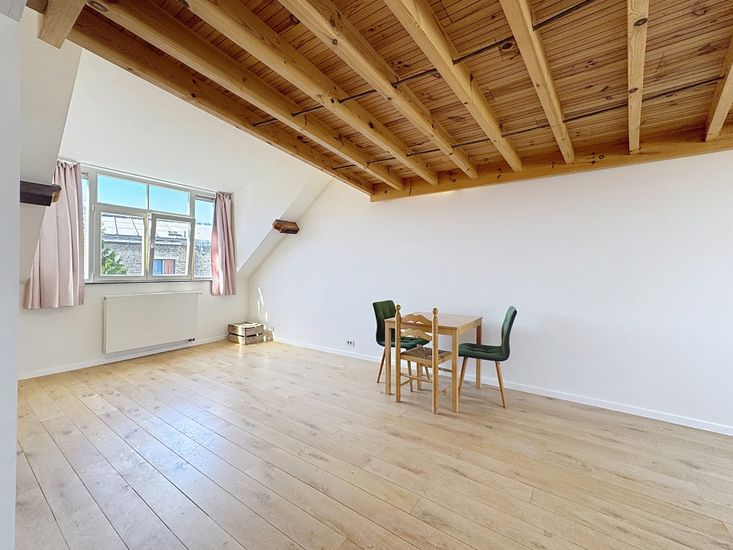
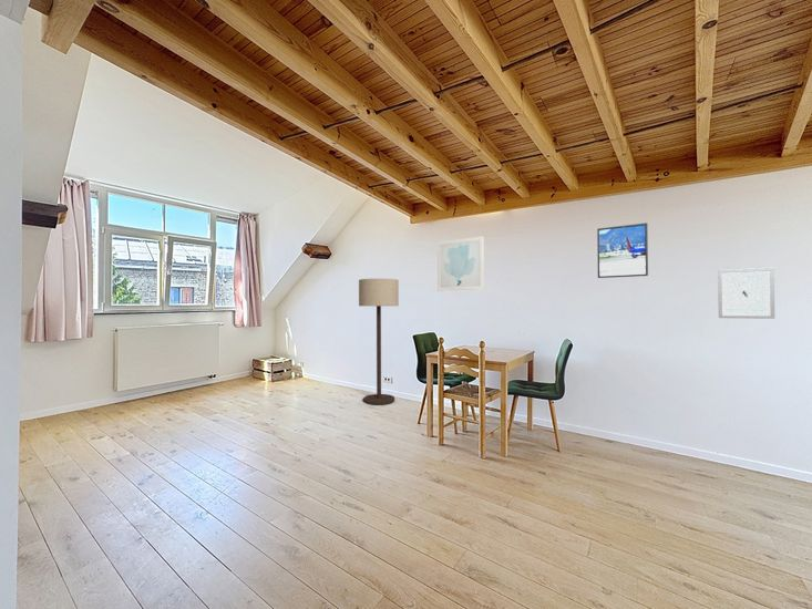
+ wall art [436,236,485,292]
+ wall art [717,267,775,320]
+ floor lamp [358,278,400,406]
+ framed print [596,221,649,279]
